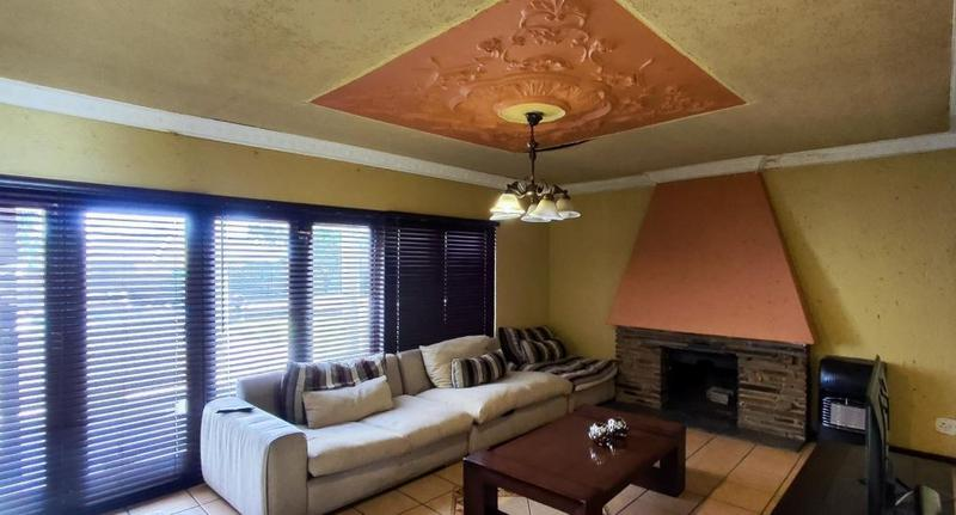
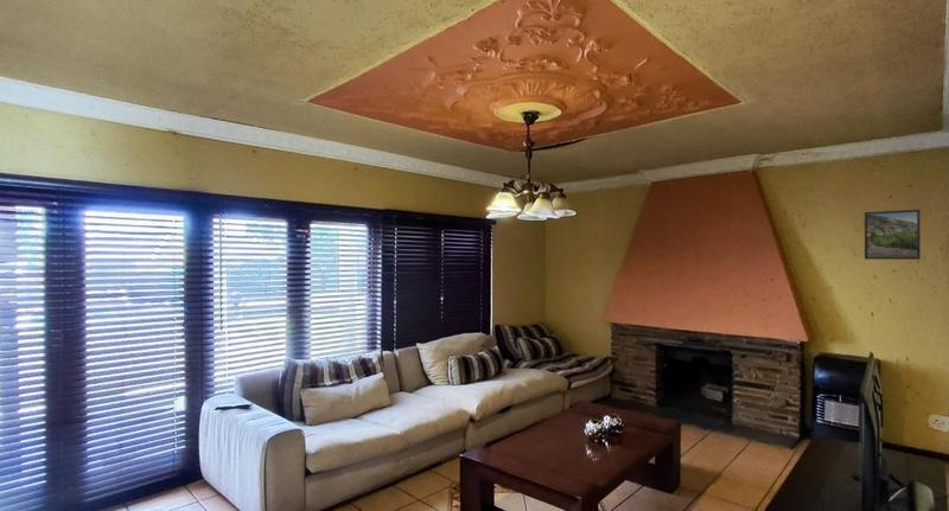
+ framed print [864,209,922,261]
